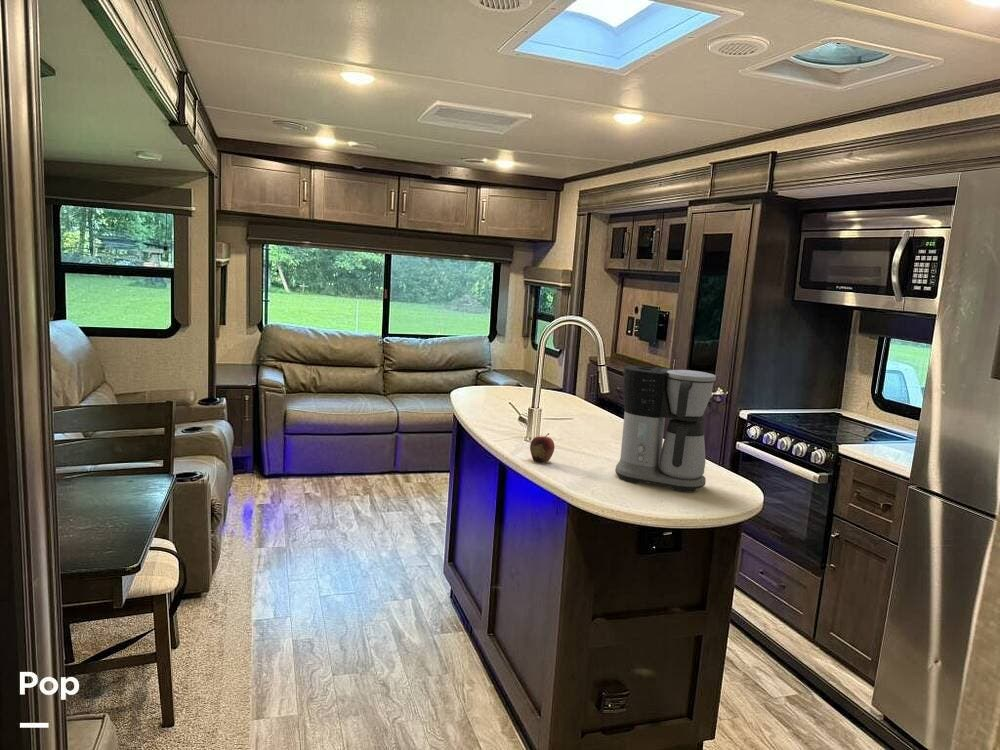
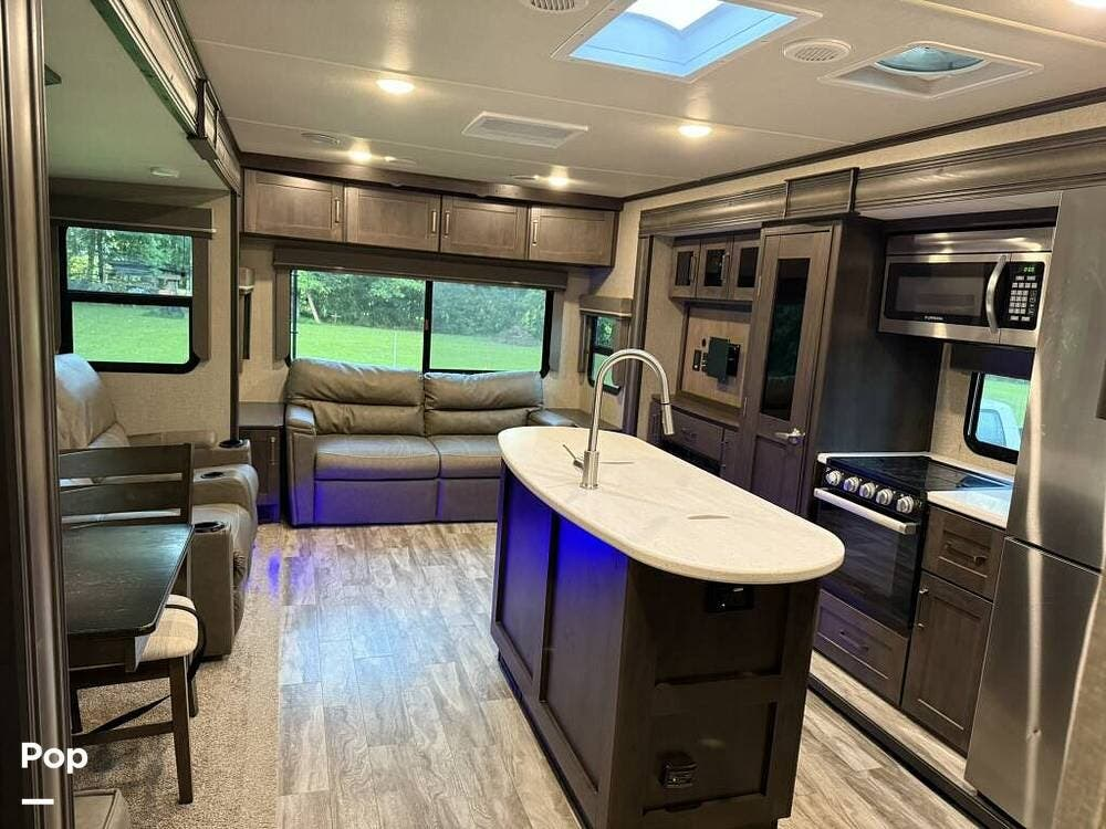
- fruit [529,432,555,463]
- coffee maker [614,365,717,493]
